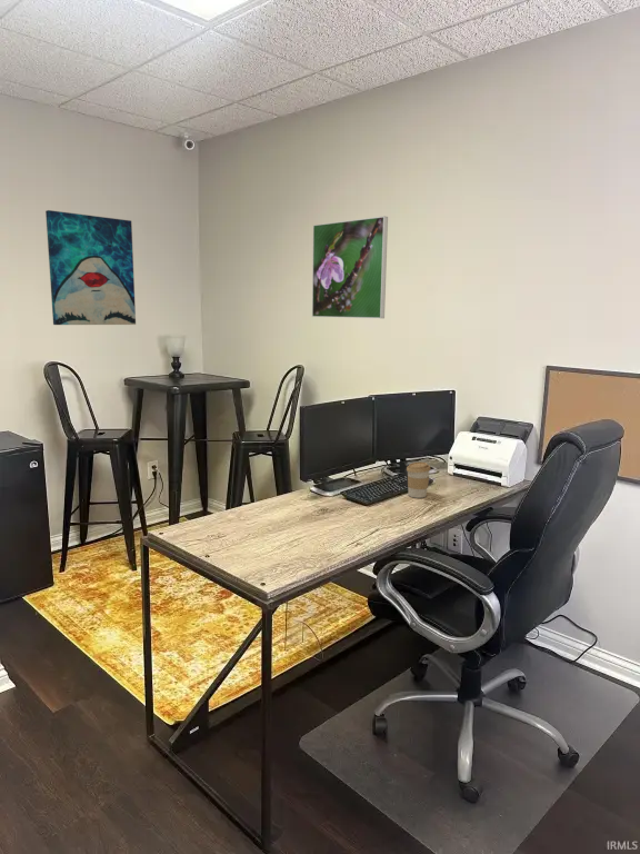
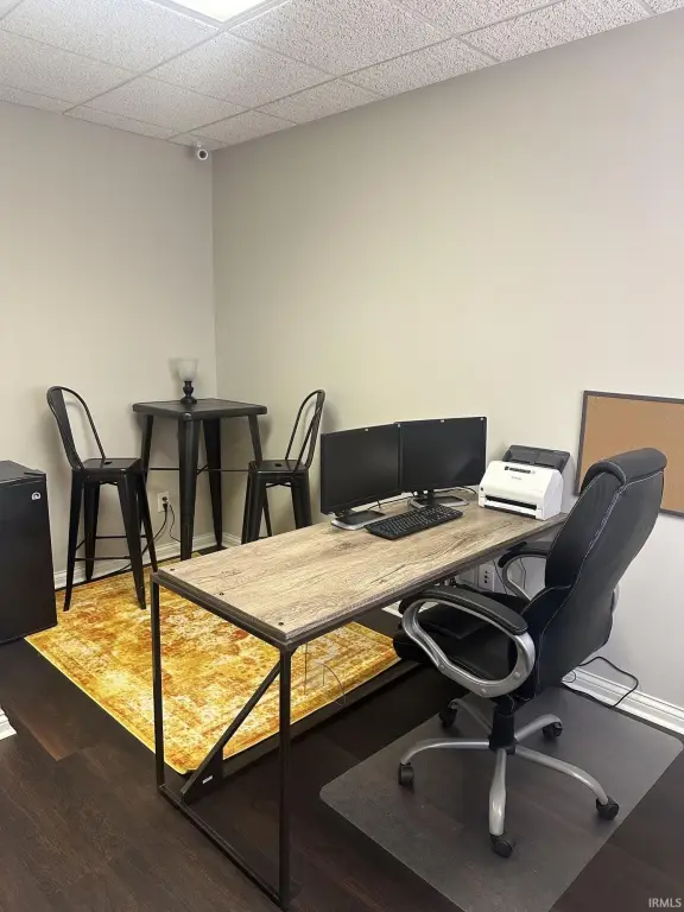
- coffee cup [406,461,431,499]
- wall art [44,209,137,326]
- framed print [311,215,389,319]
